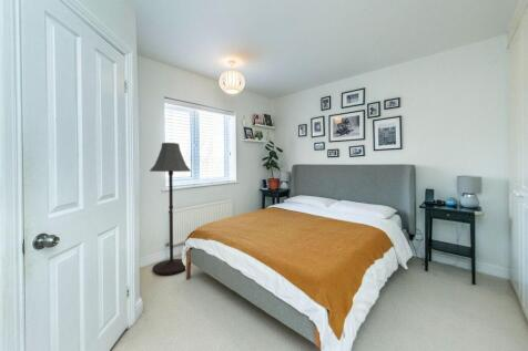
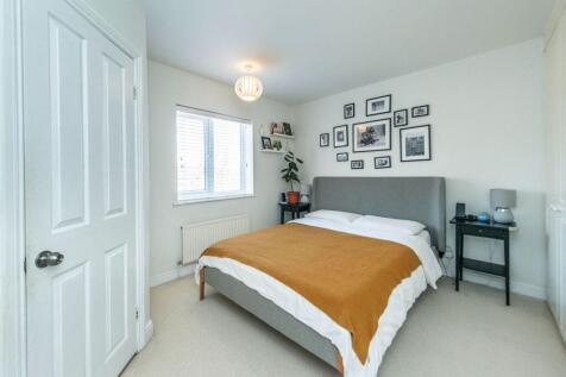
- floor lamp [149,142,192,276]
